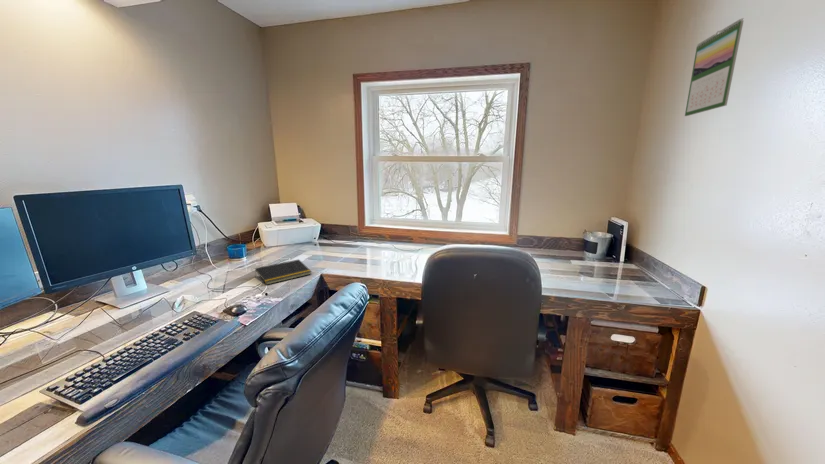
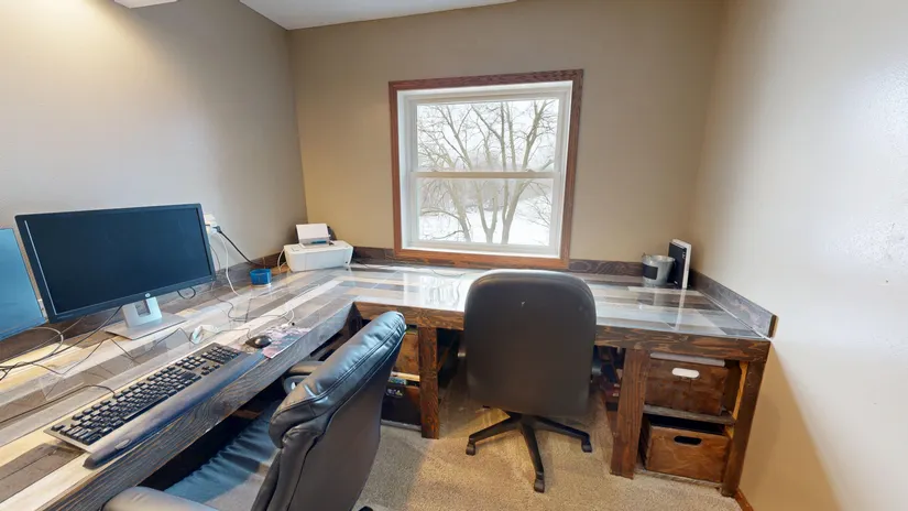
- notepad [254,258,313,286]
- calendar [684,17,745,117]
